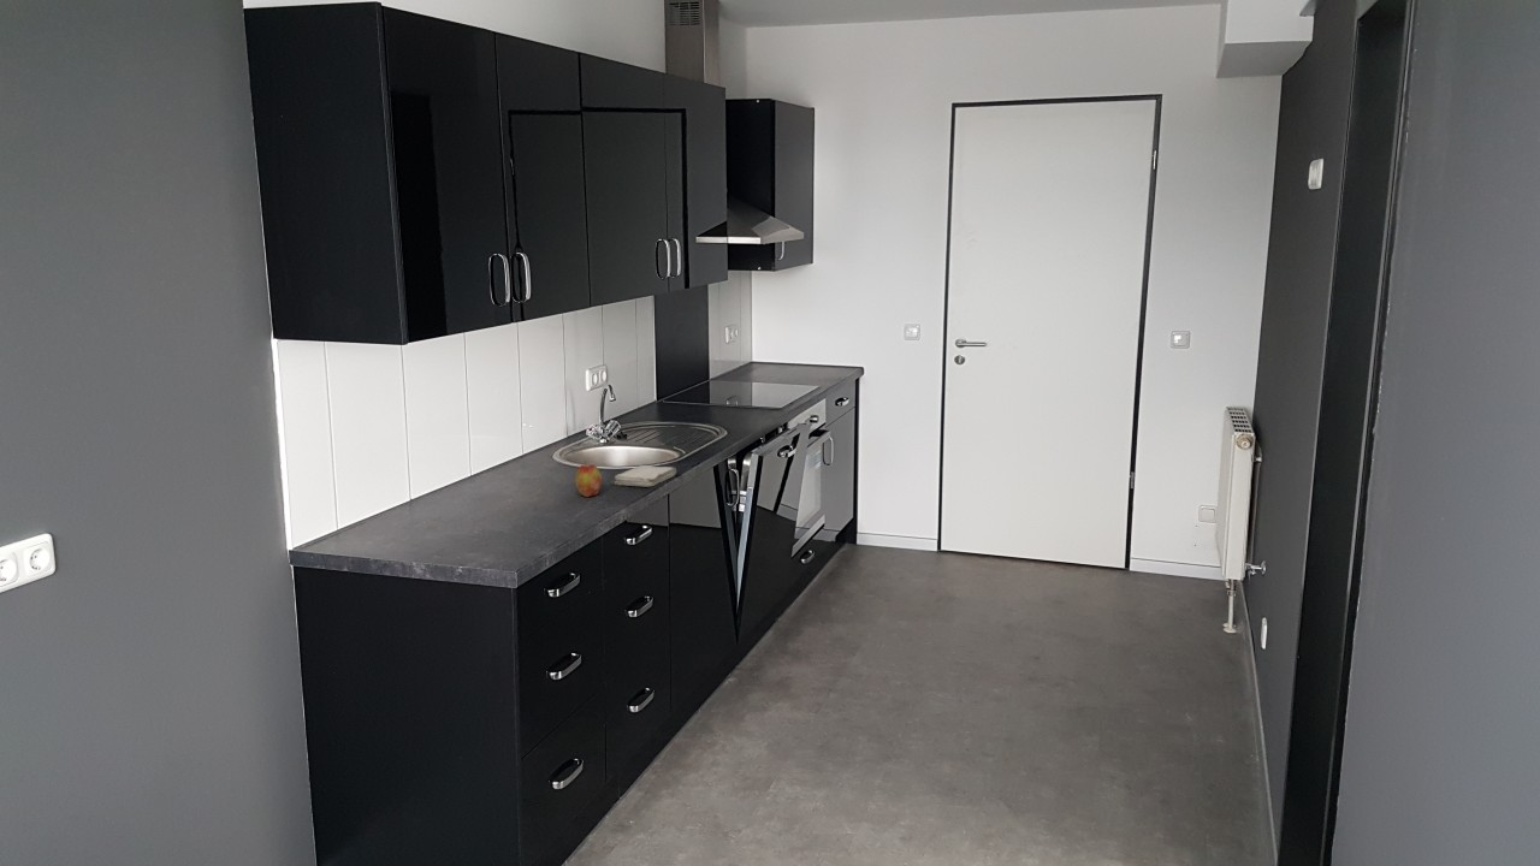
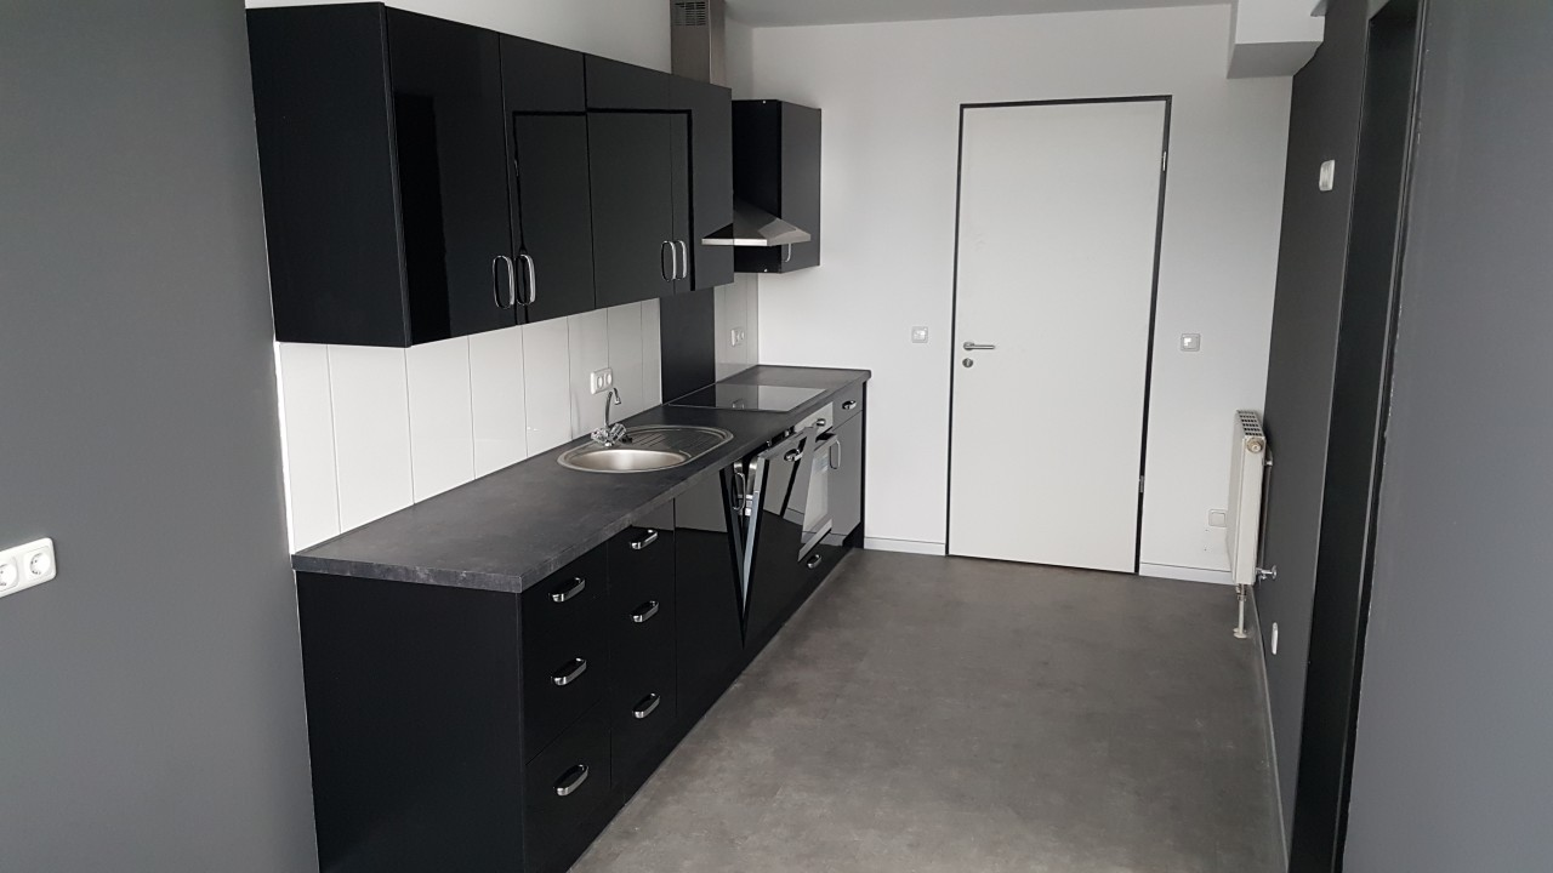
- apple [574,459,603,498]
- washcloth [614,464,677,488]
